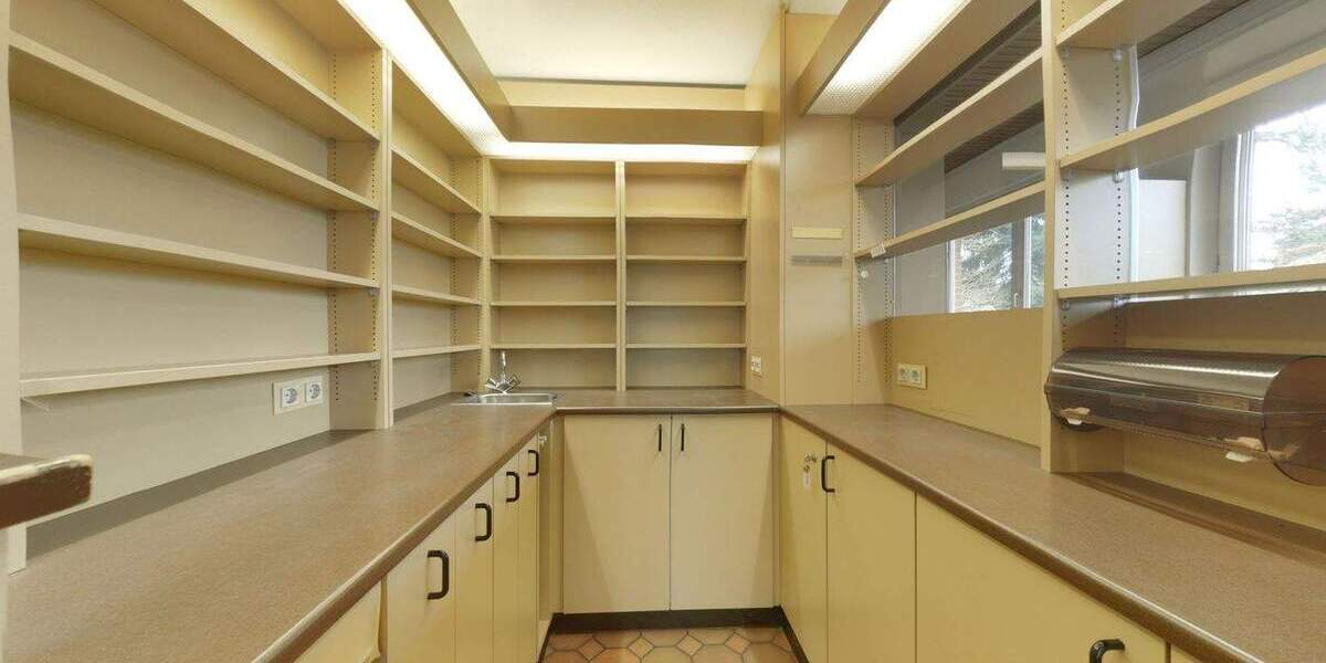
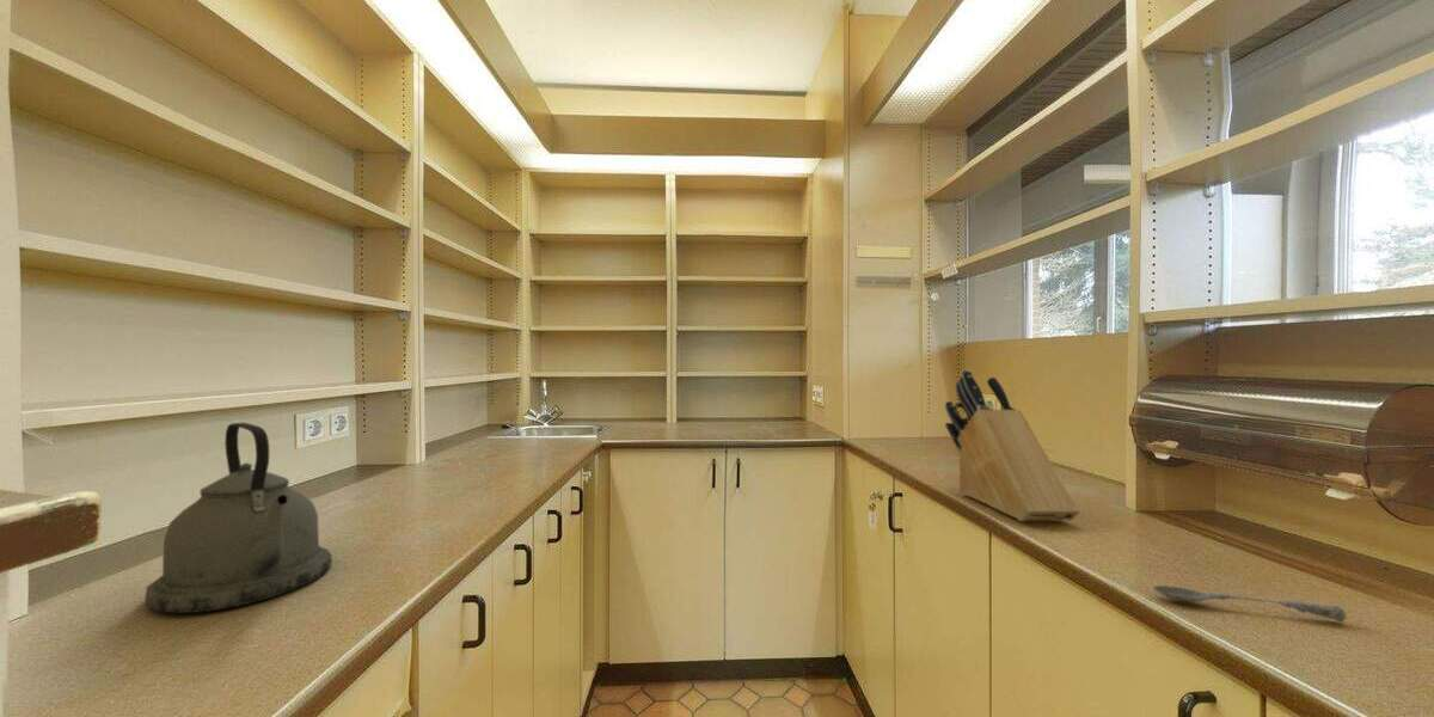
+ soupspoon [1152,584,1347,624]
+ knife block [944,369,1080,522]
+ kettle [143,422,333,614]
